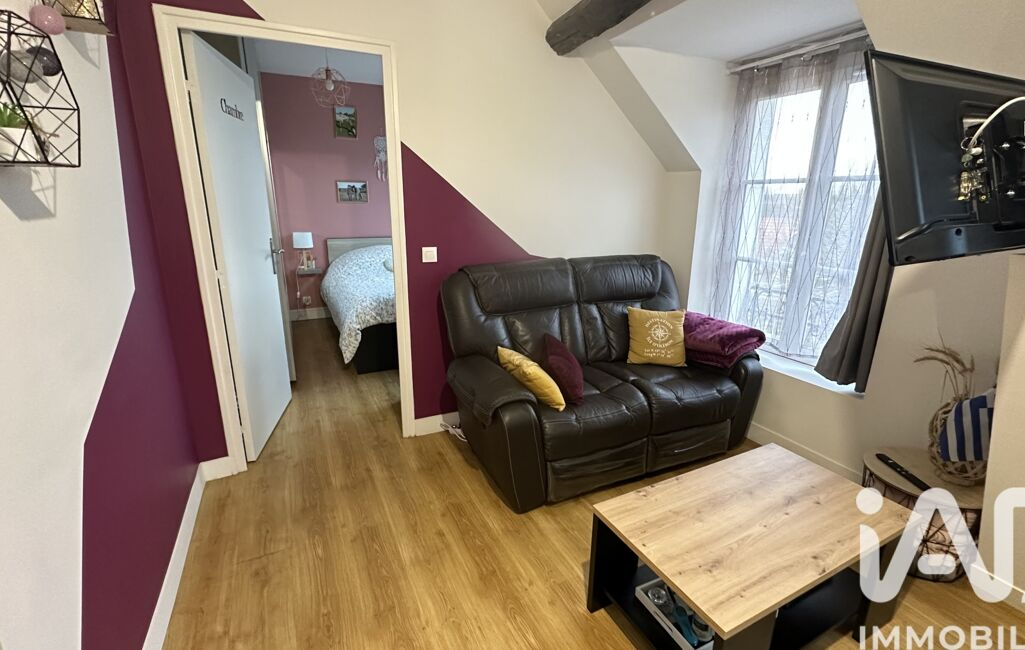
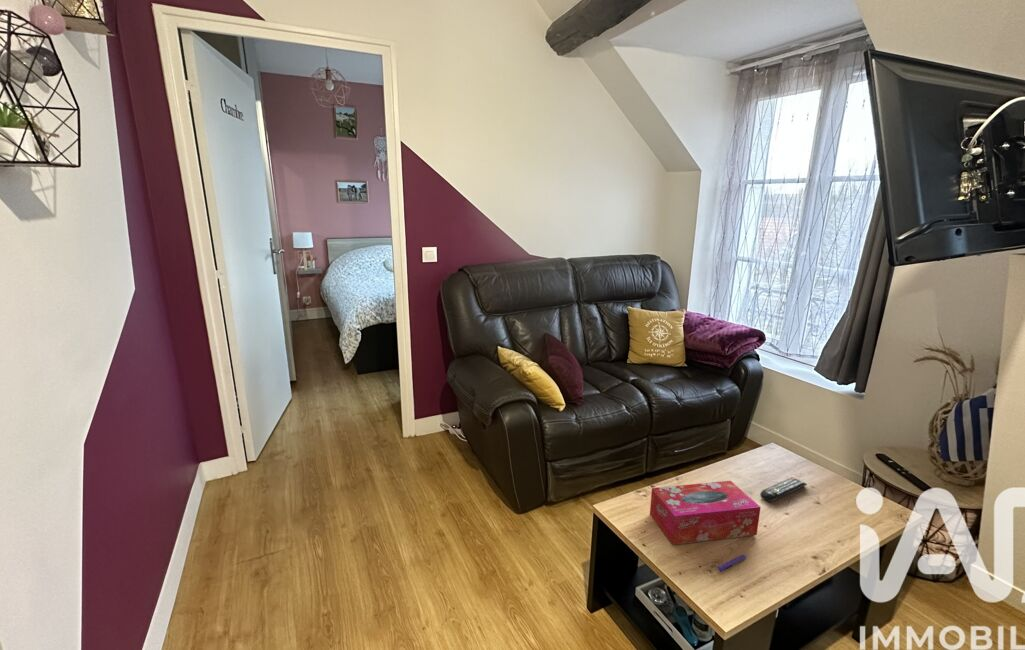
+ remote control [759,476,808,503]
+ tissue box [649,480,761,546]
+ pen [716,554,748,573]
